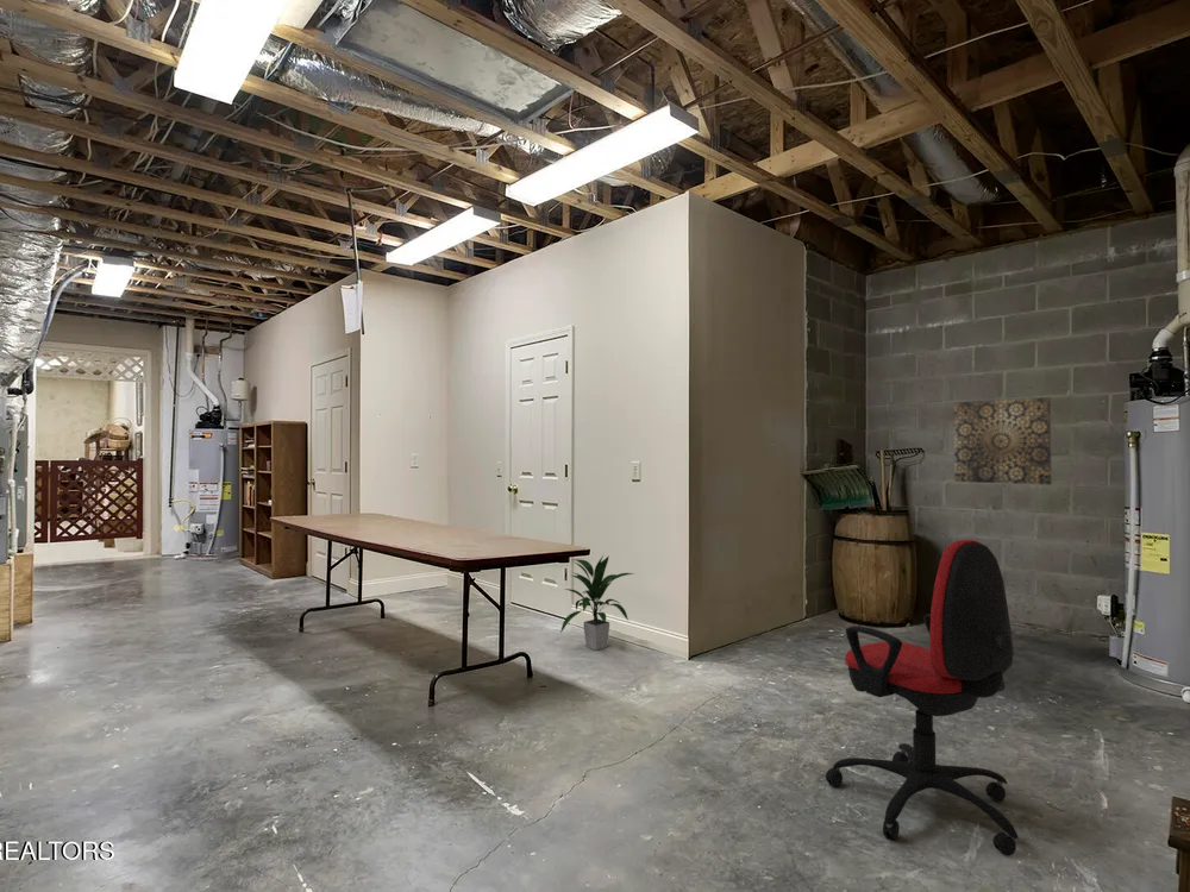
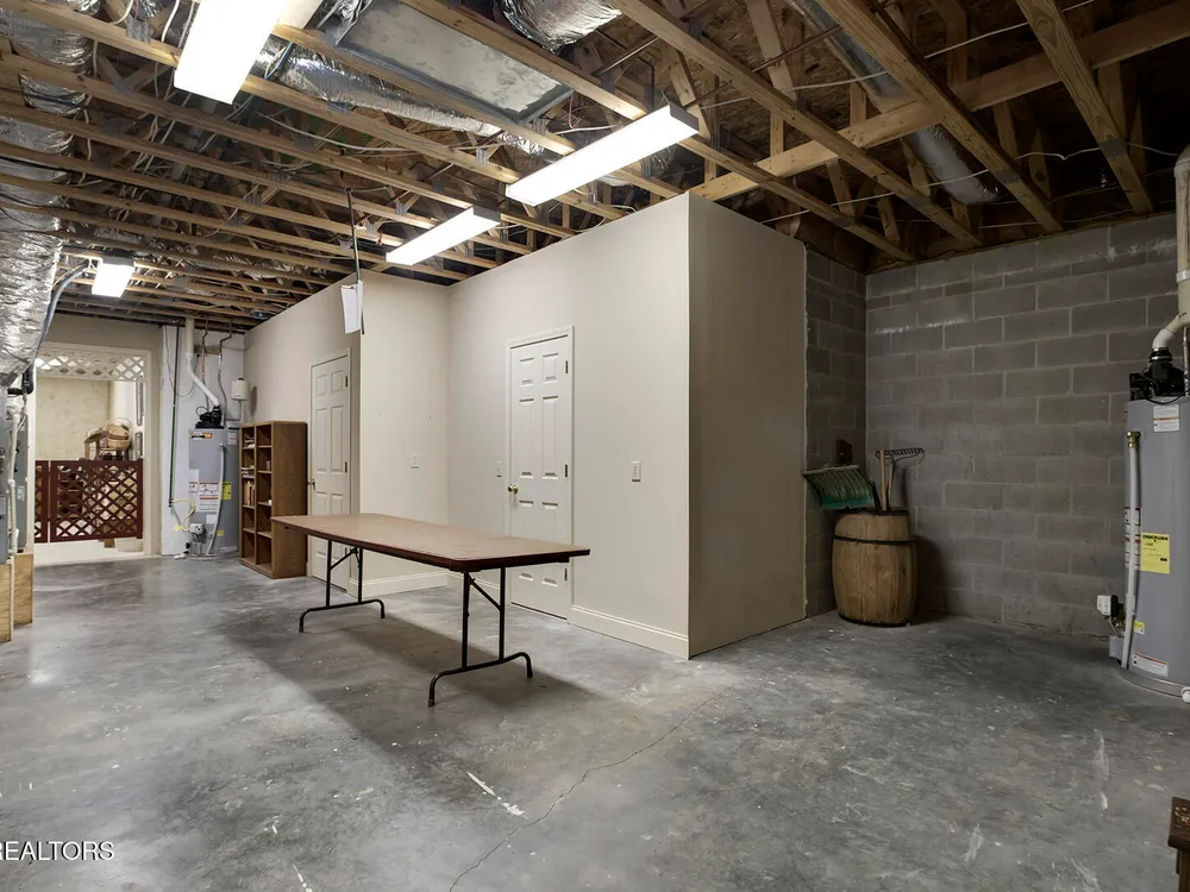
- wall art [953,396,1053,486]
- office chair [825,539,1019,858]
- indoor plant [559,553,635,652]
